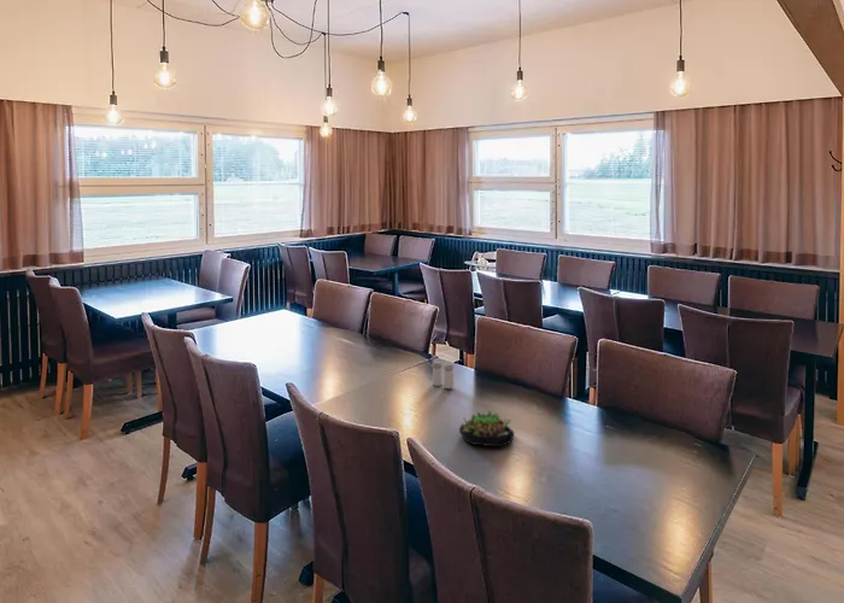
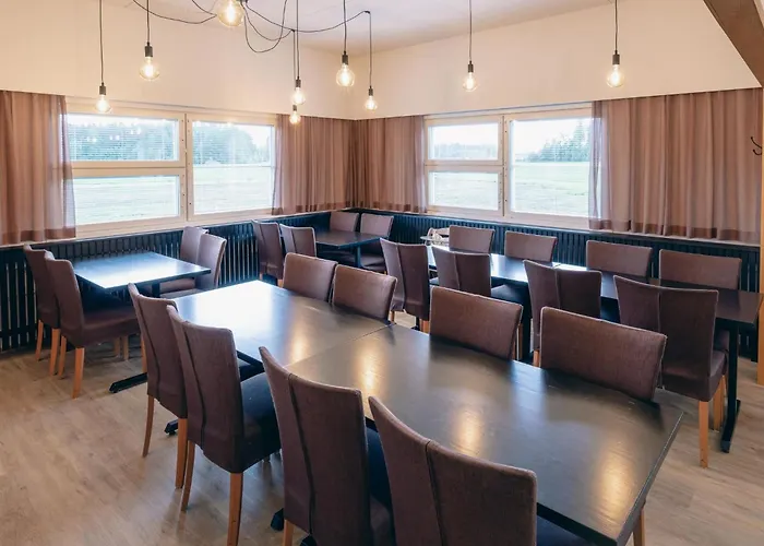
- succulent plant [458,410,516,447]
- salt and pepper shaker [432,361,455,390]
